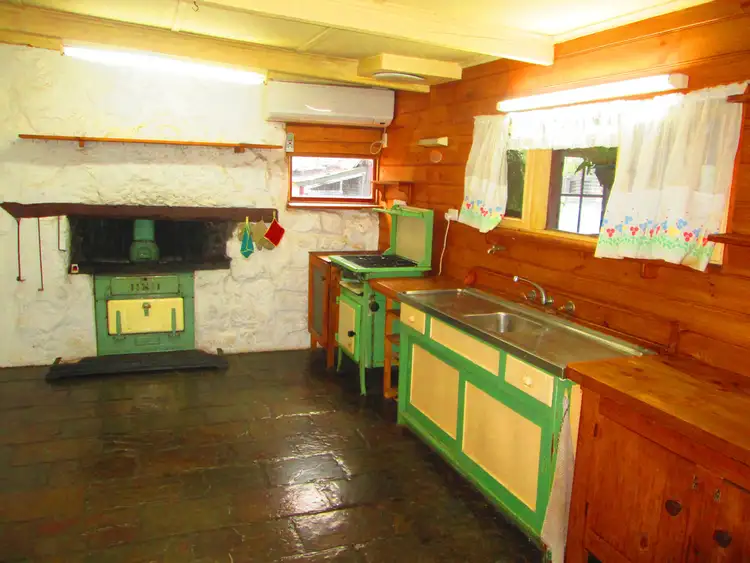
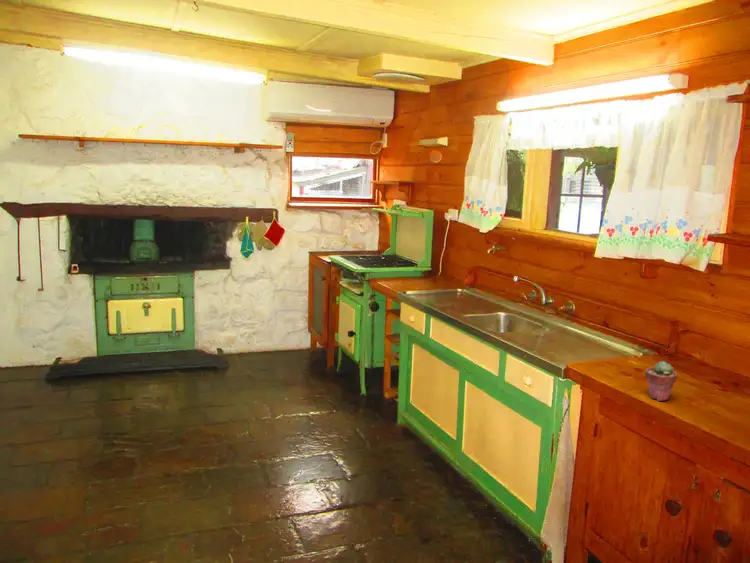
+ potted succulent [644,360,678,402]
